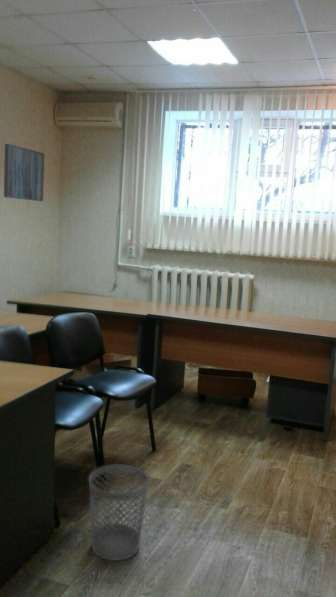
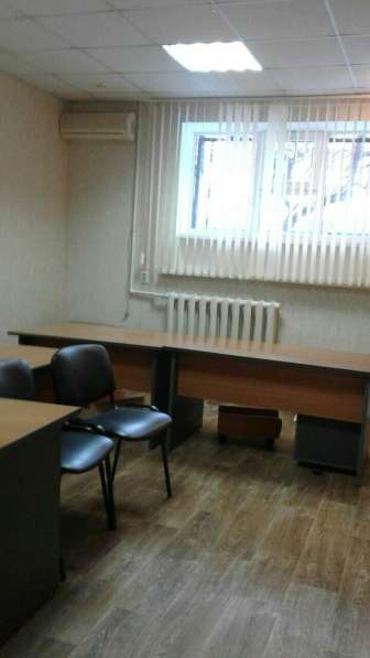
- wastebasket [88,464,150,562]
- wall art [3,143,45,202]
